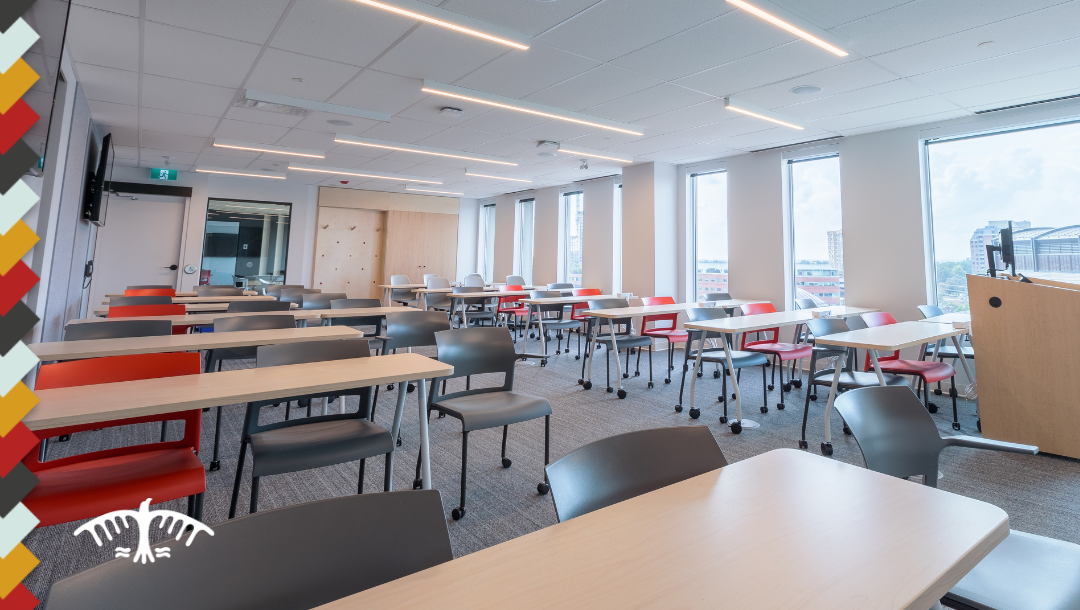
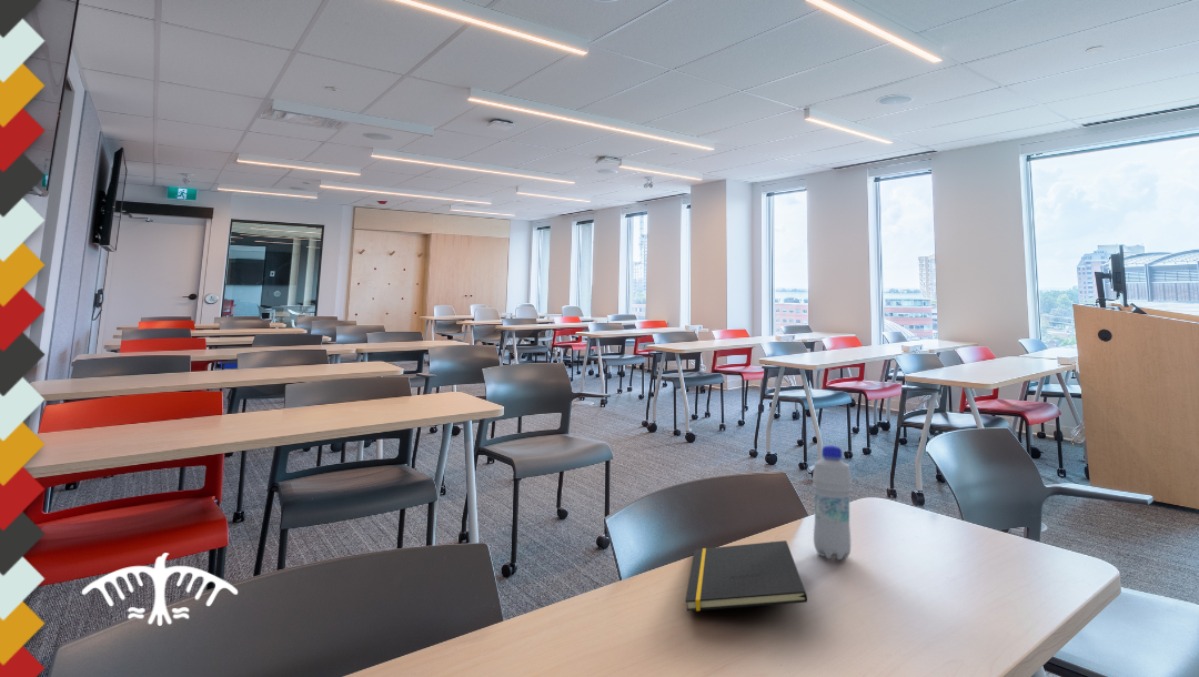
+ bottle [812,445,853,560]
+ notepad [684,539,808,612]
